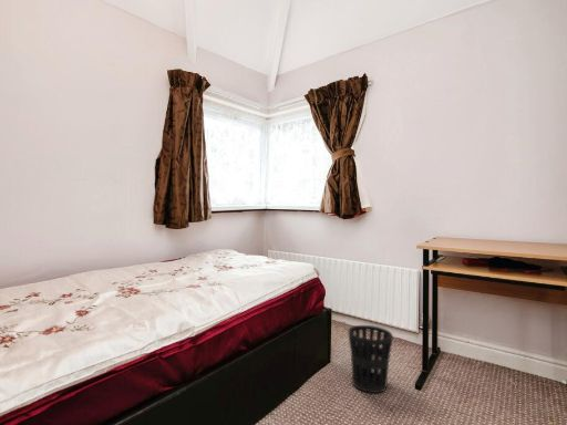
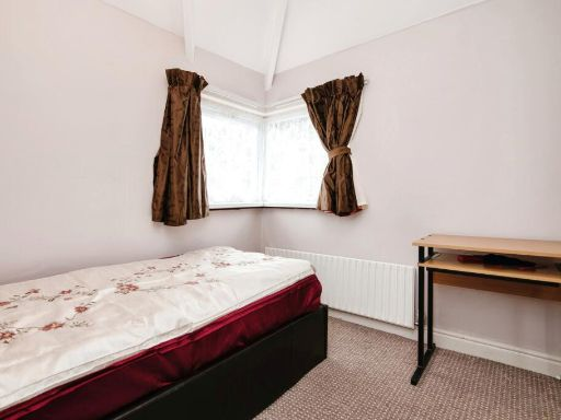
- wastebasket [347,324,394,394]
